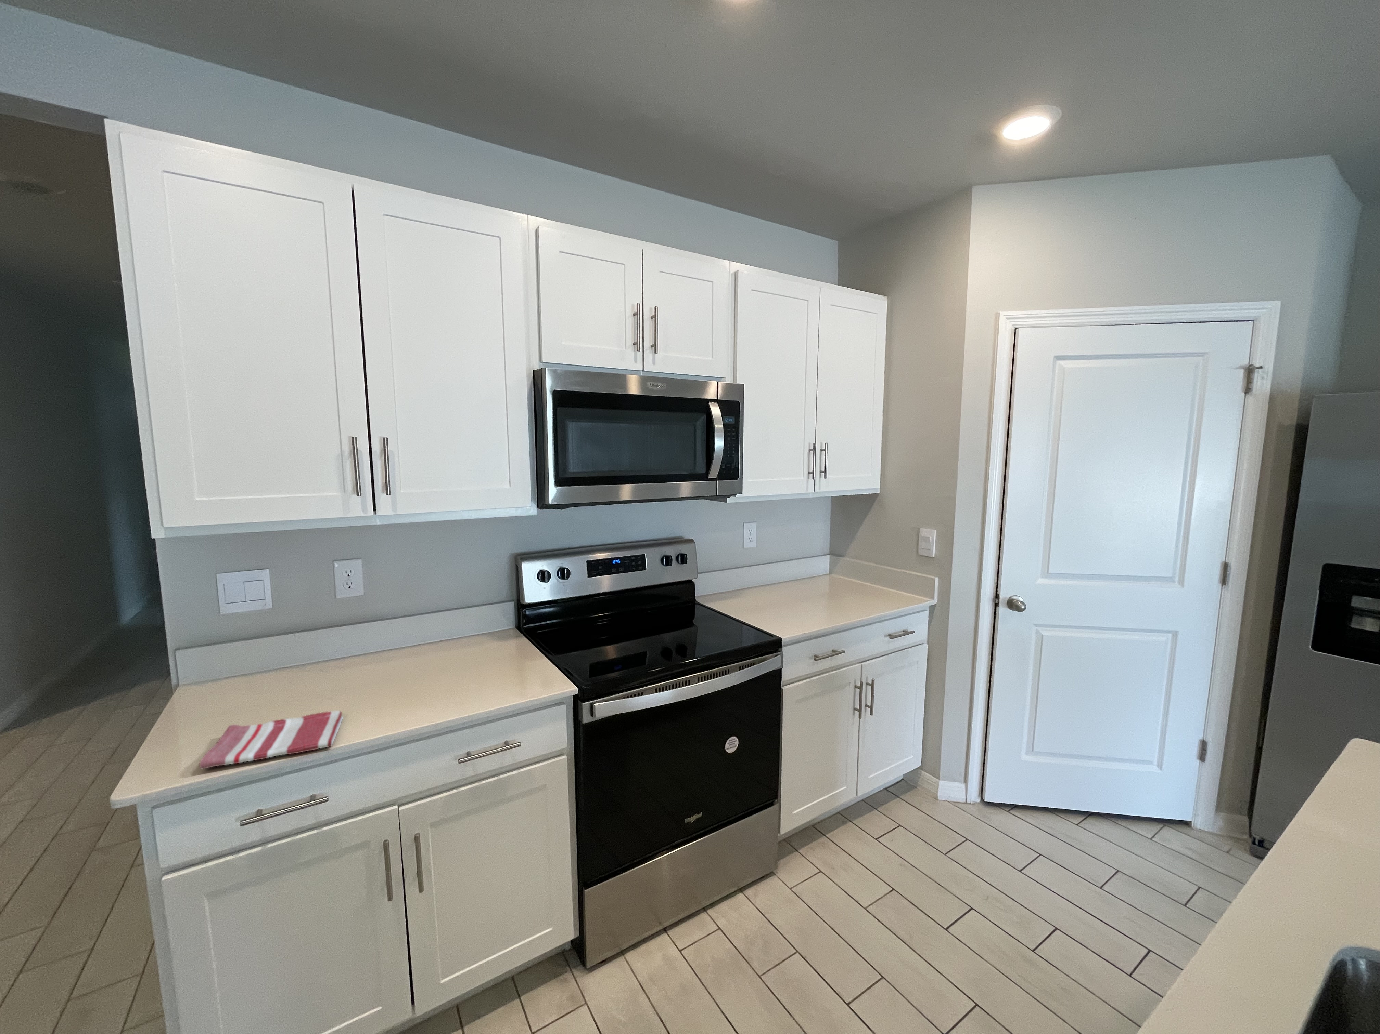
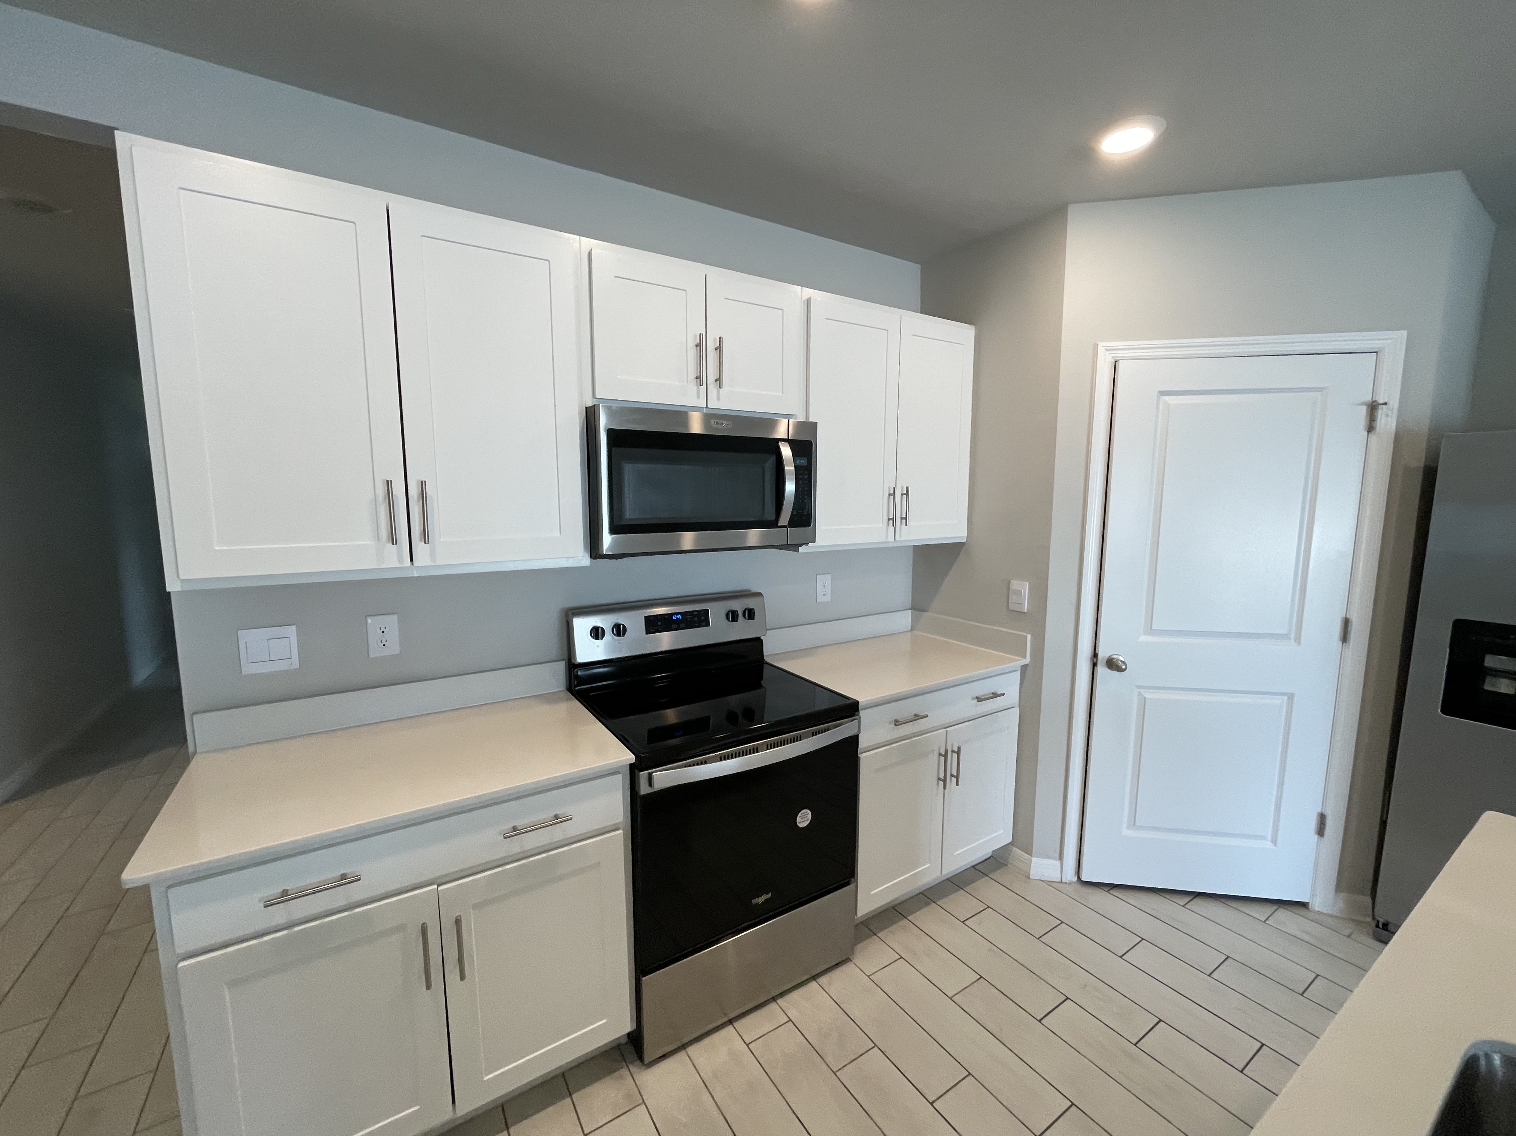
- dish towel [199,710,343,769]
